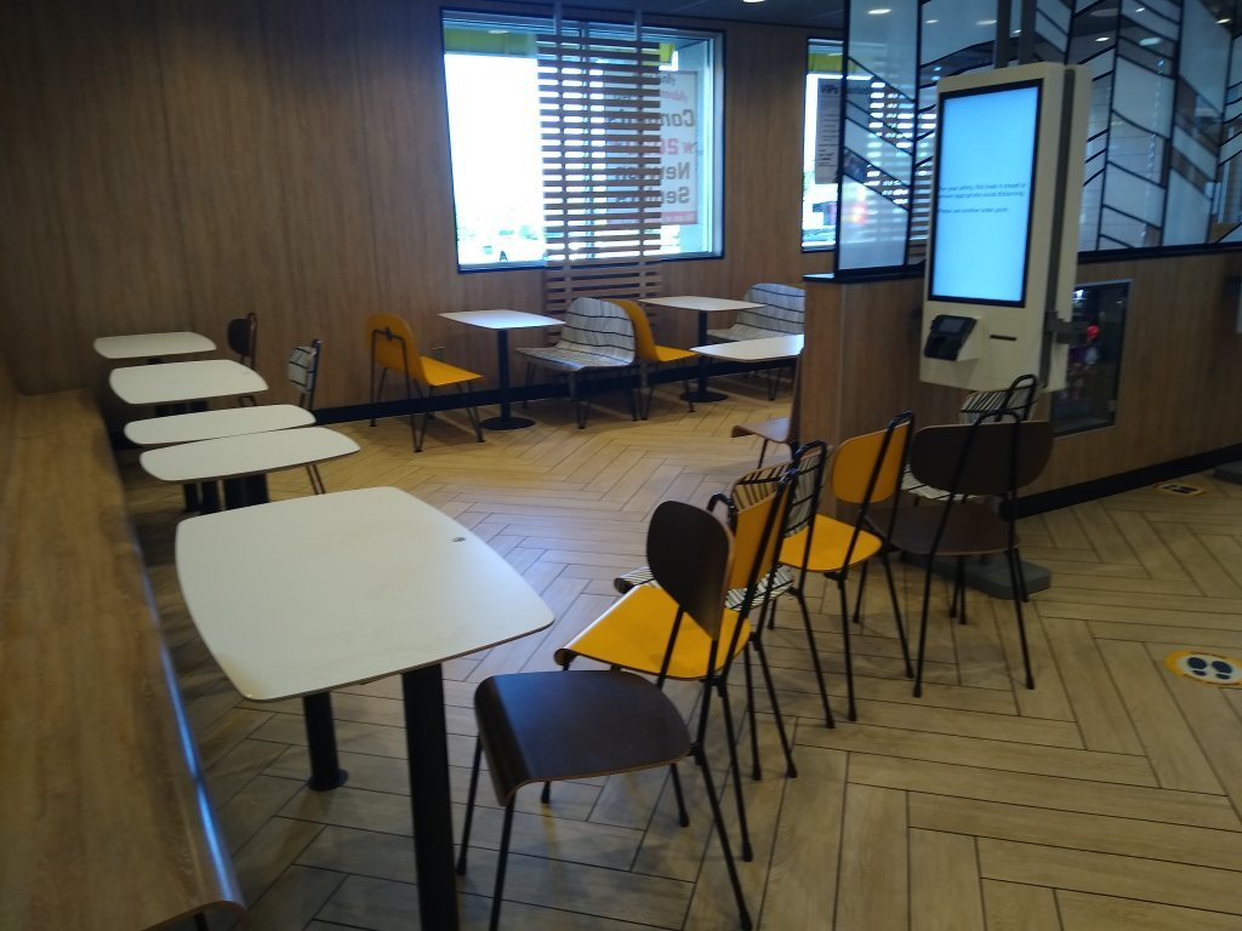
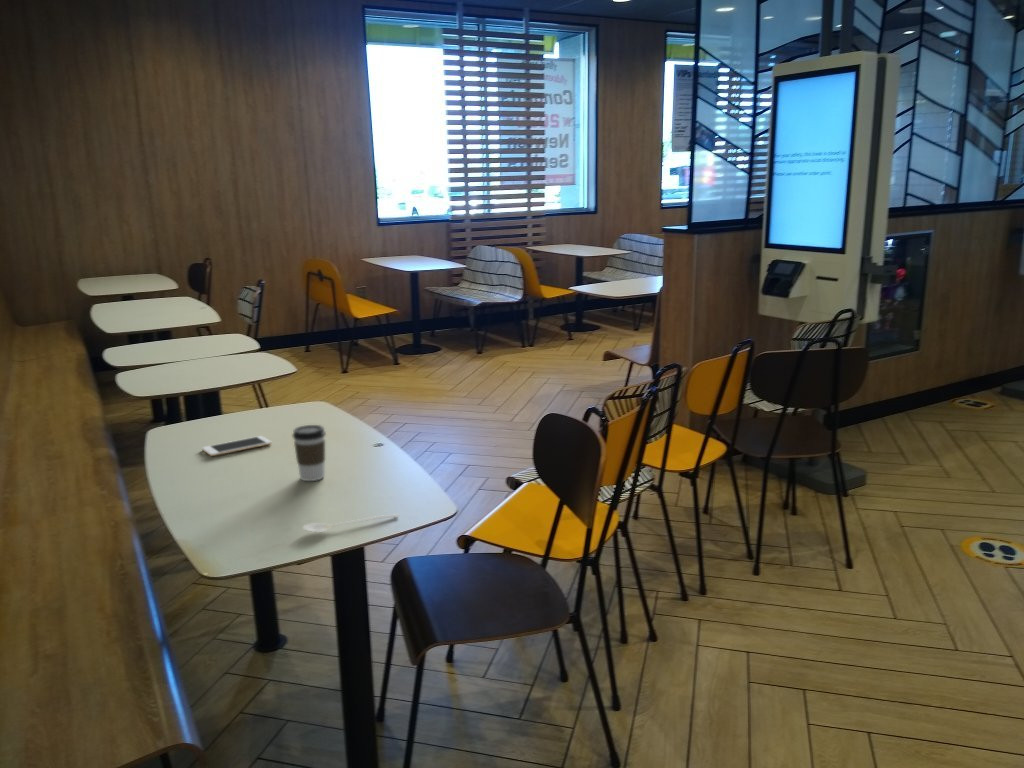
+ stirrer [301,513,400,533]
+ cell phone [201,435,273,457]
+ coffee cup [291,424,327,482]
